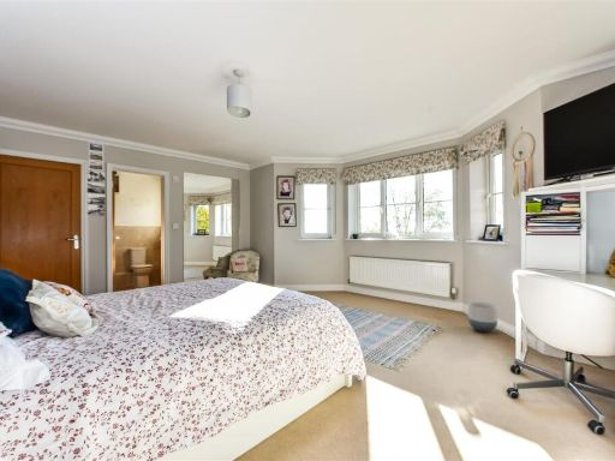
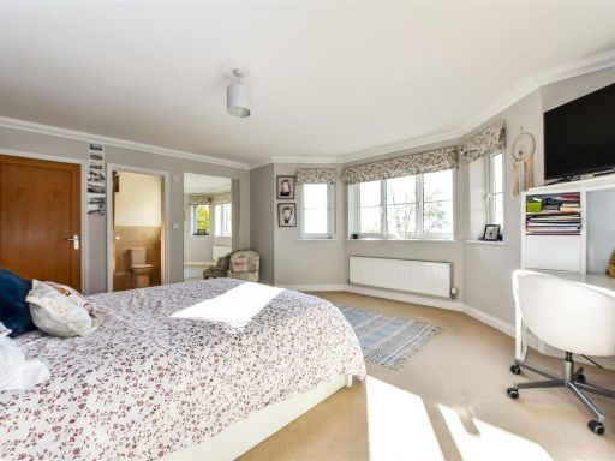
- planter [467,301,498,333]
